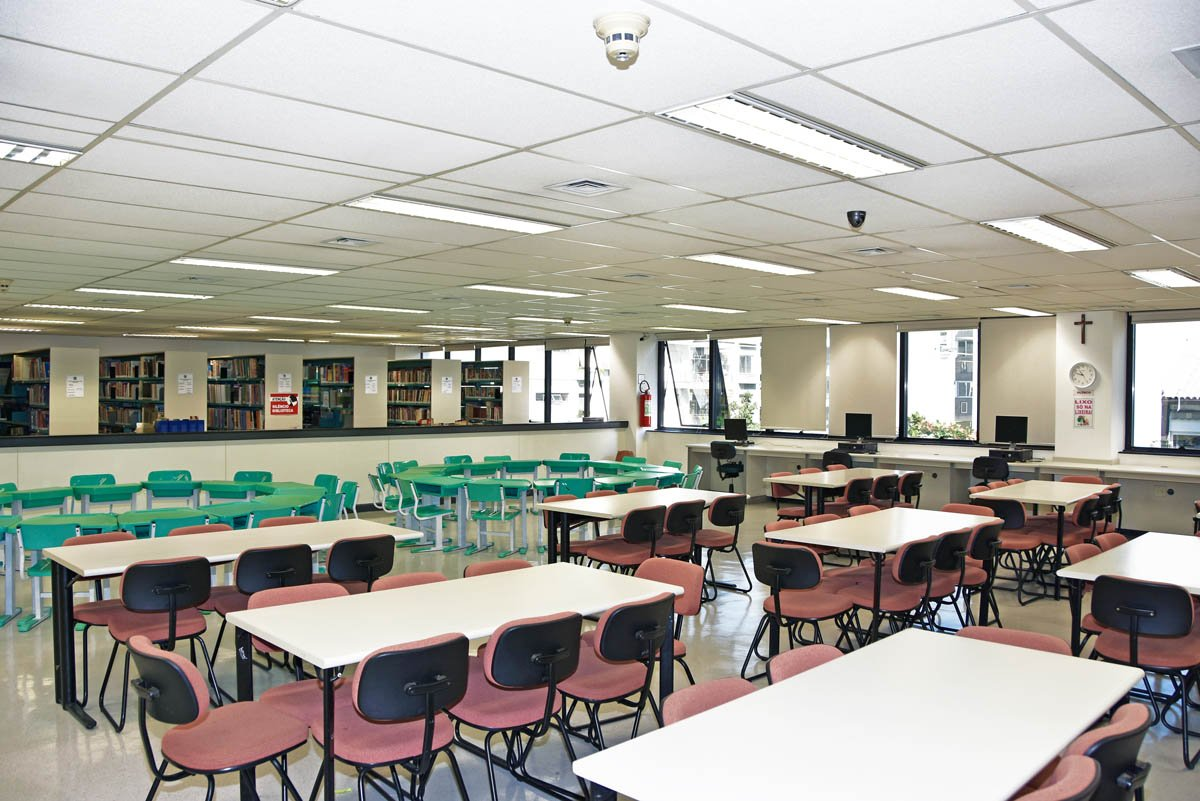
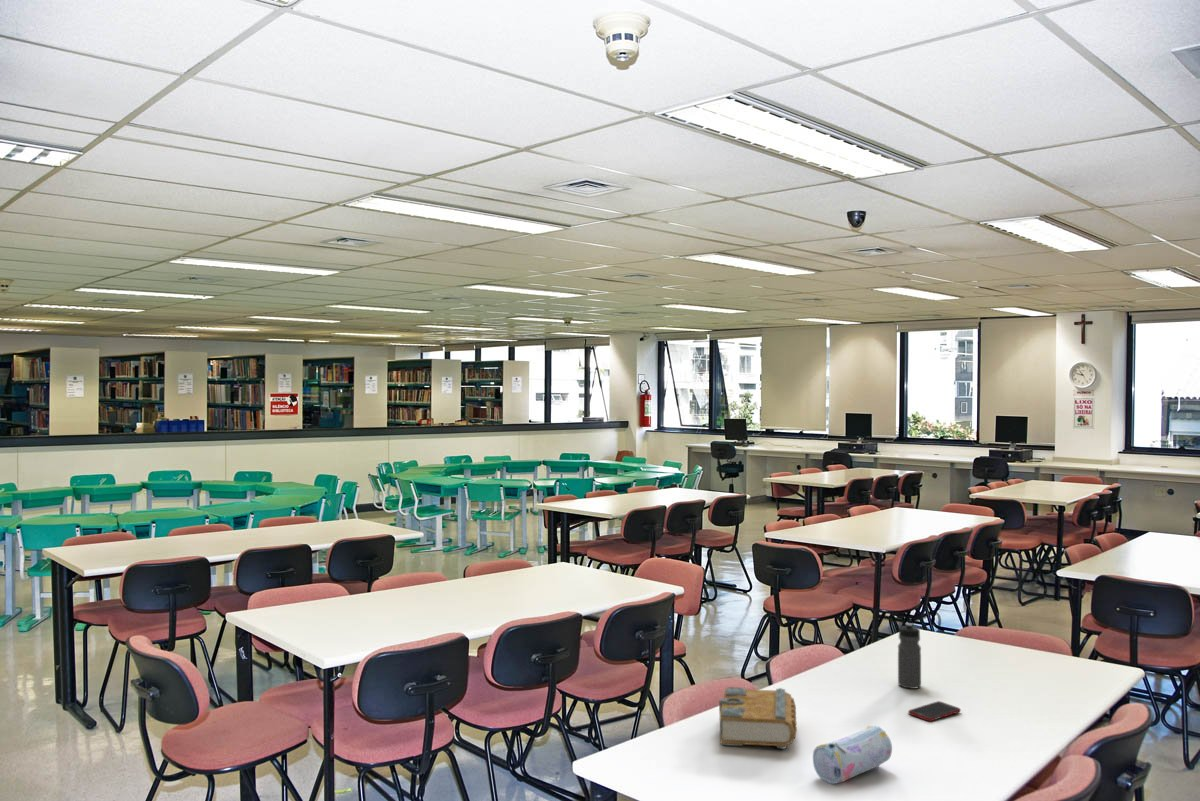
+ water bottle [897,622,922,690]
+ cell phone [907,700,962,722]
+ book [718,686,798,750]
+ pencil case [812,725,893,785]
